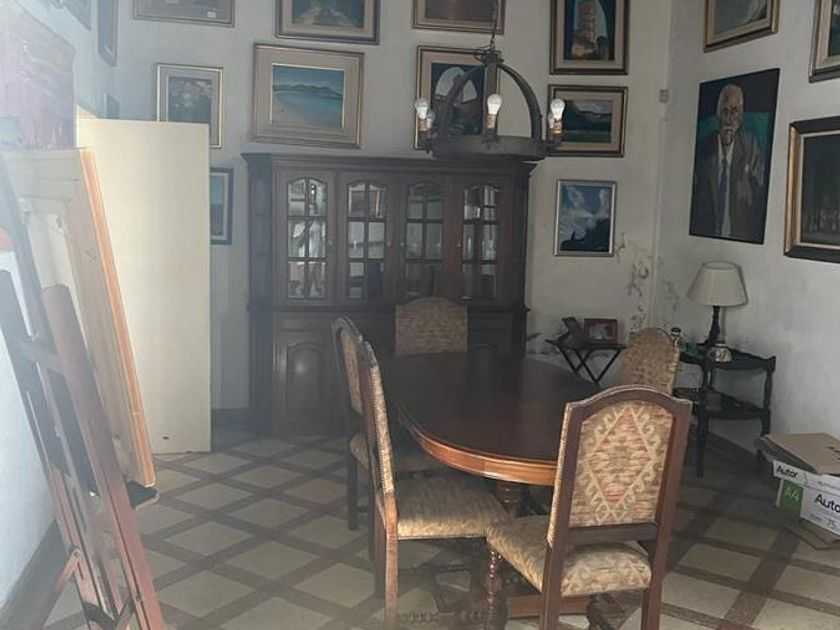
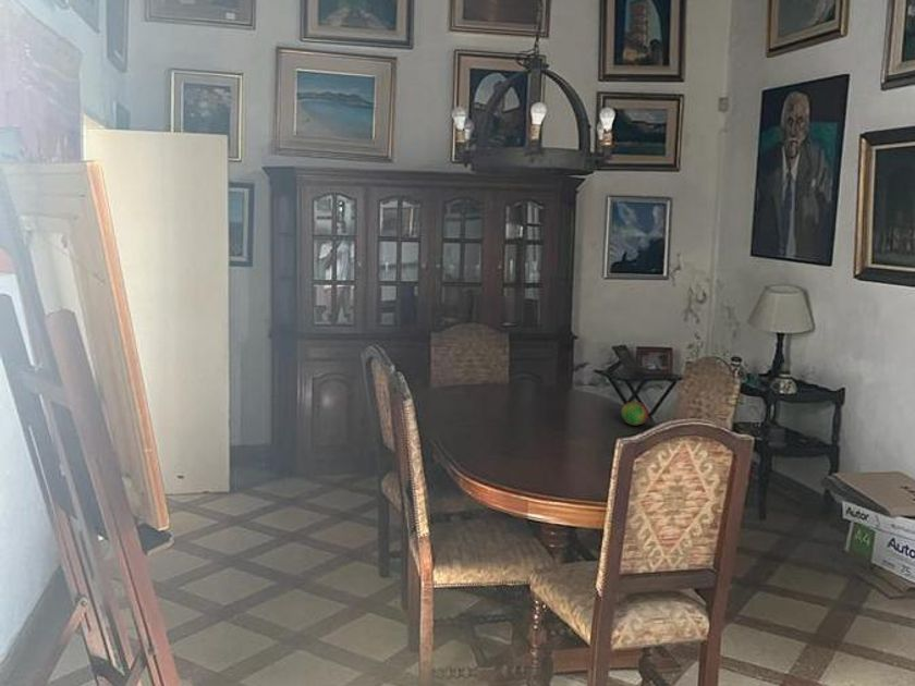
+ fruit [620,401,649,427]
